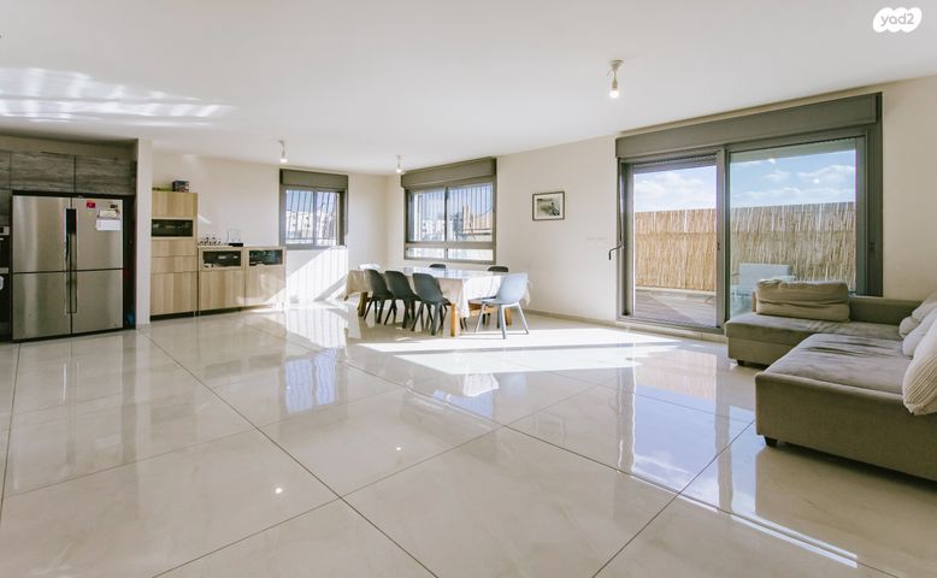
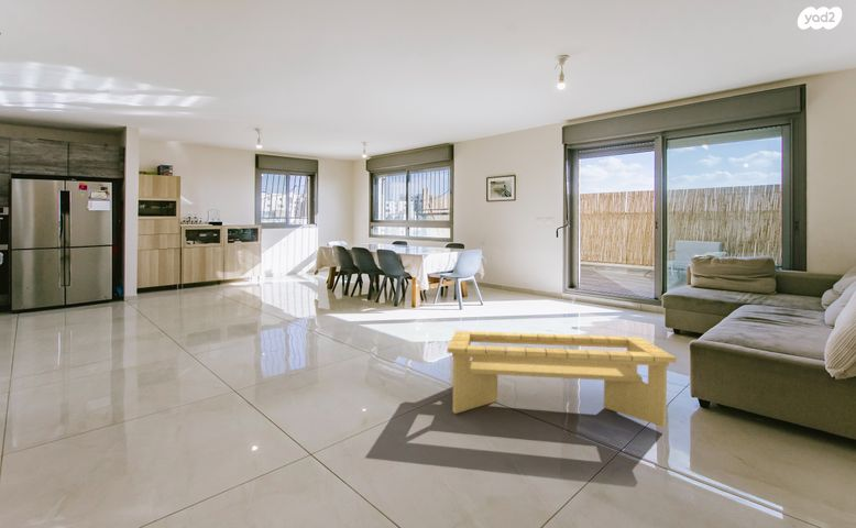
+ coffee table [447,330,678,428]
